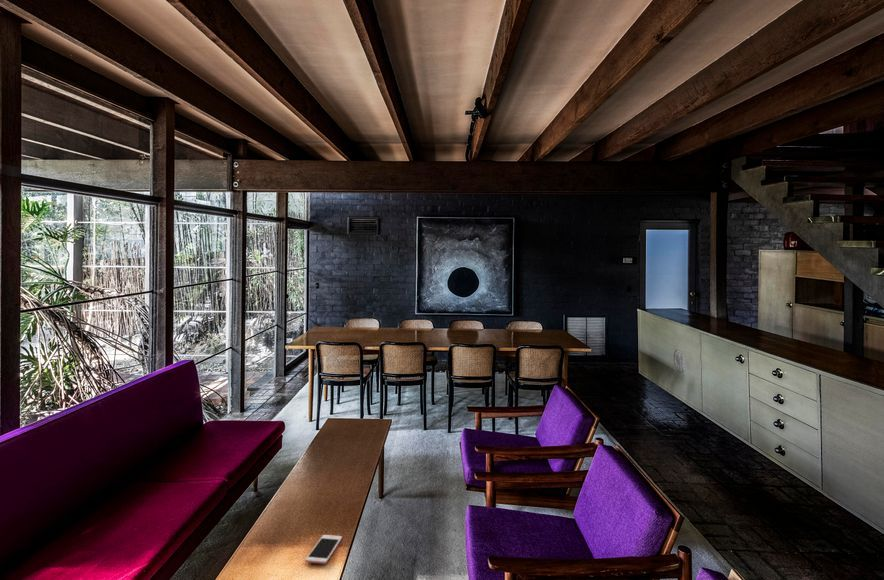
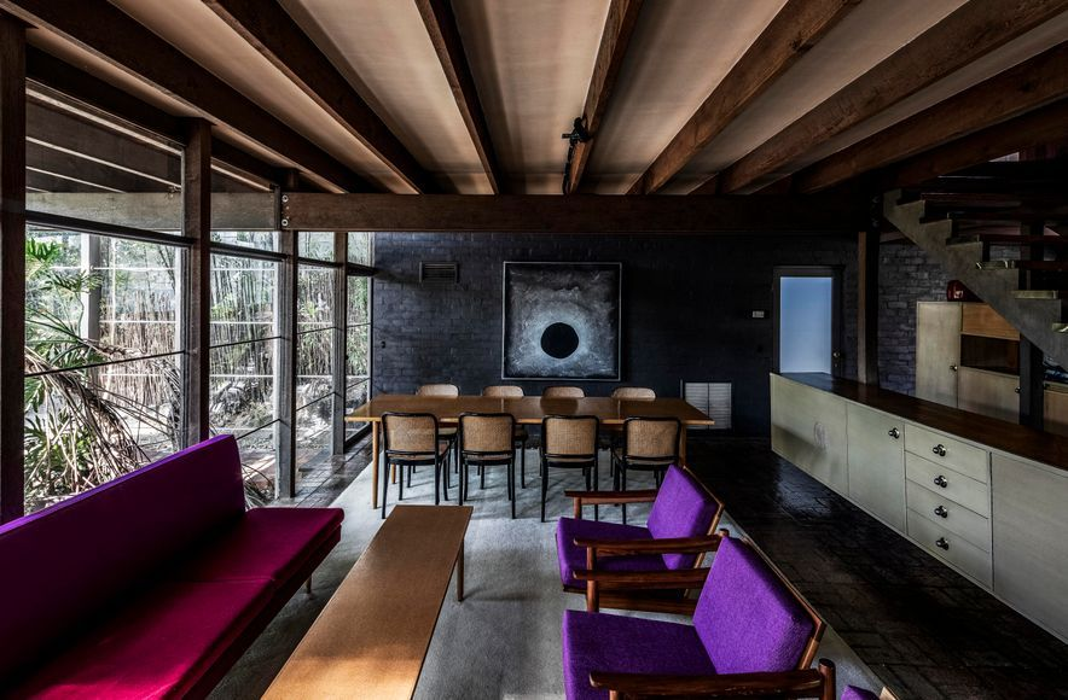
- cell phone [304,534,343,565]
